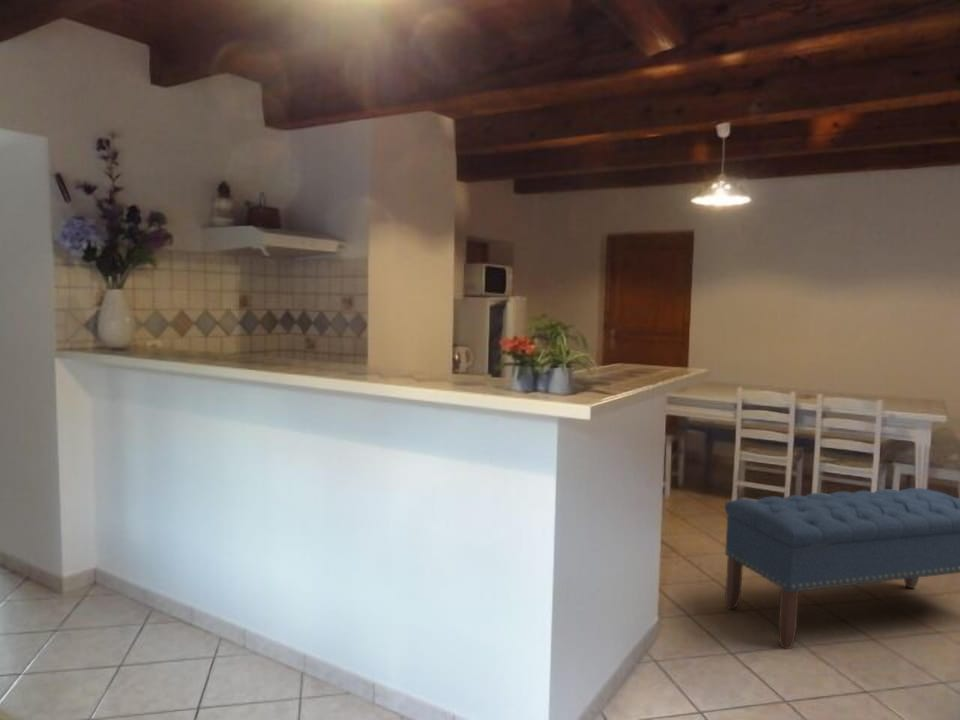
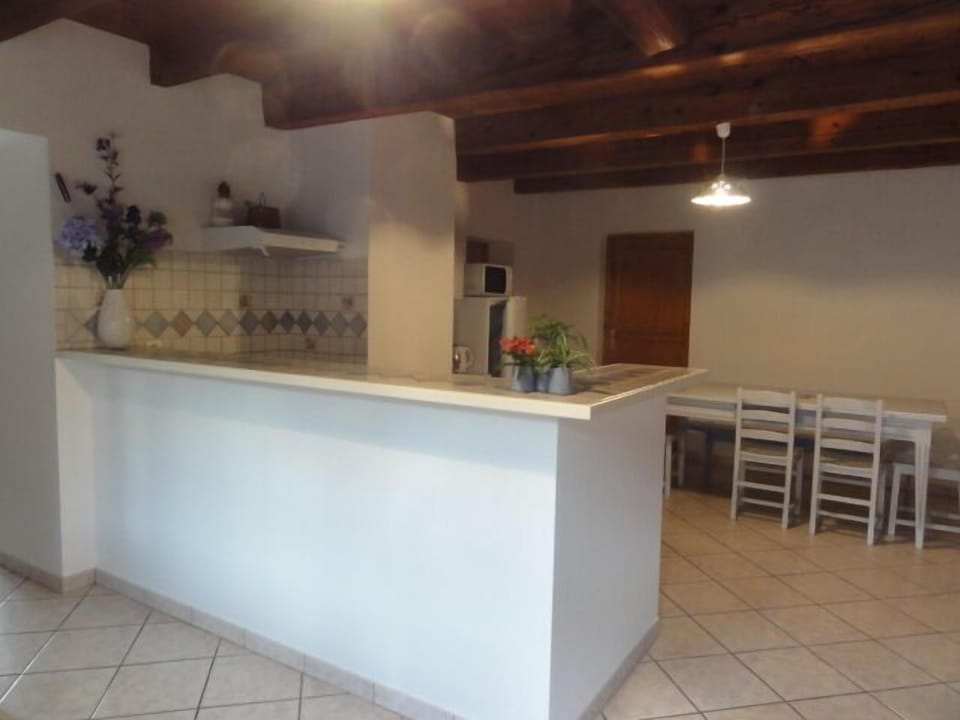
- bench [724,487,960,650]
